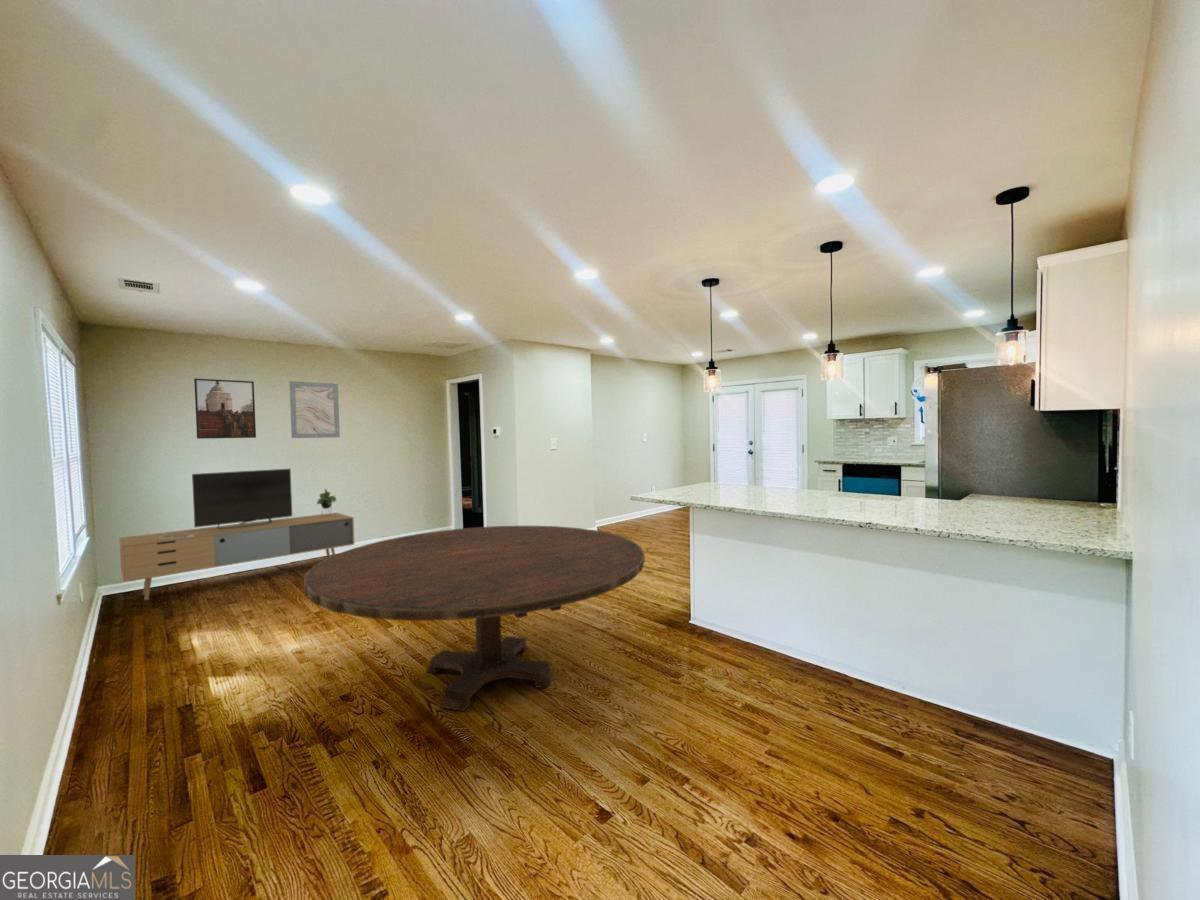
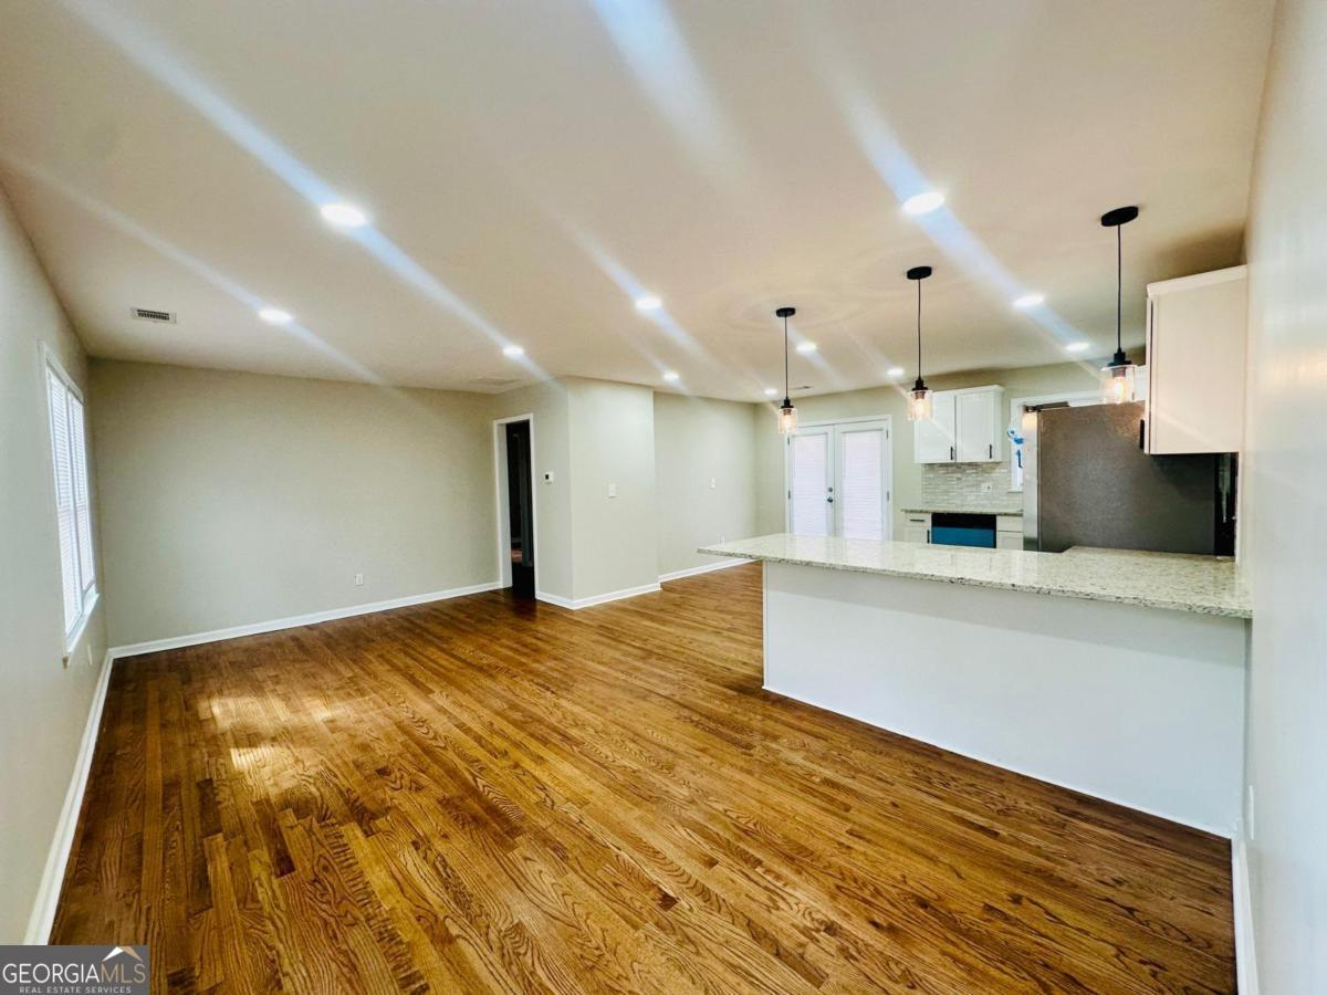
- media console [118,468,355,601]
- wall art [288,380,341,439]
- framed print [193,378,257,440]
- dining table [303,525,646,712]
